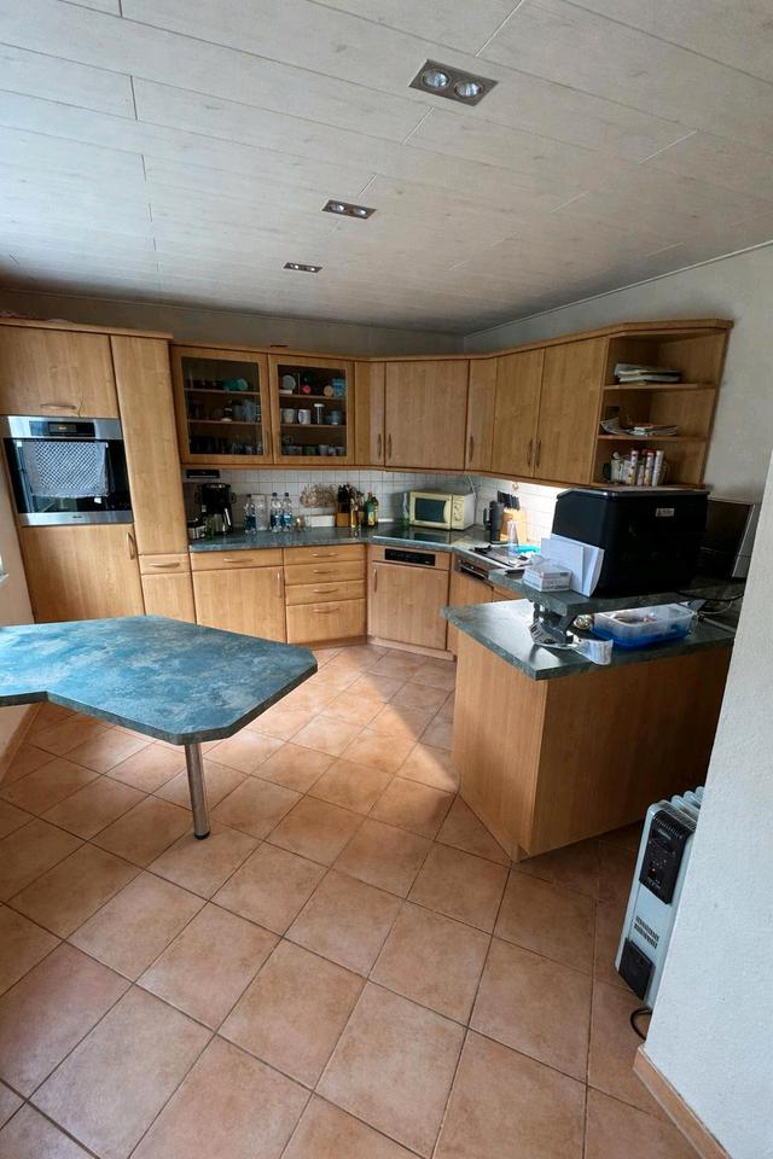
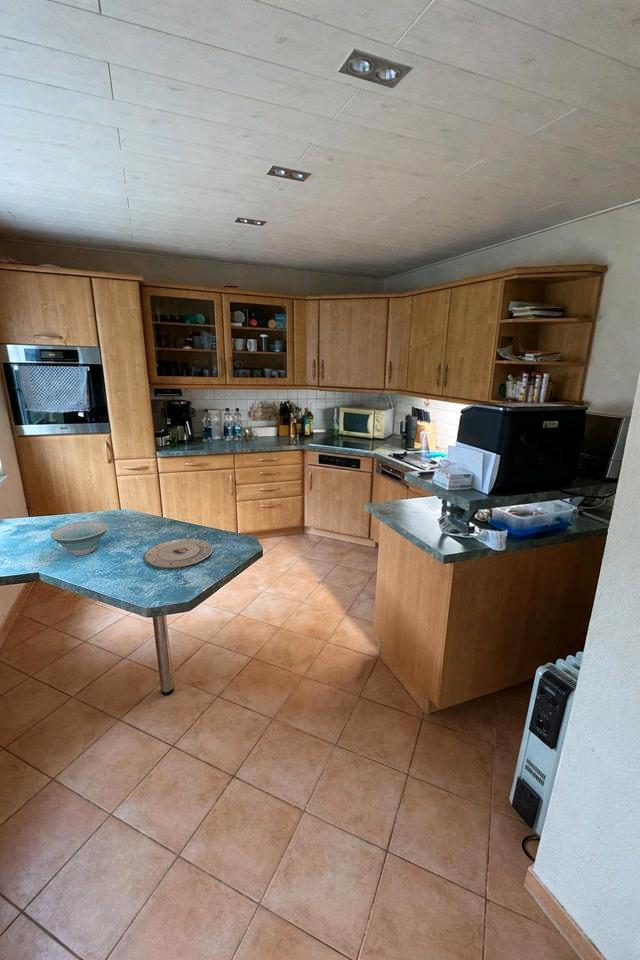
+ plate [143,538,214,569]
+ bowl [50,520,109,556]
